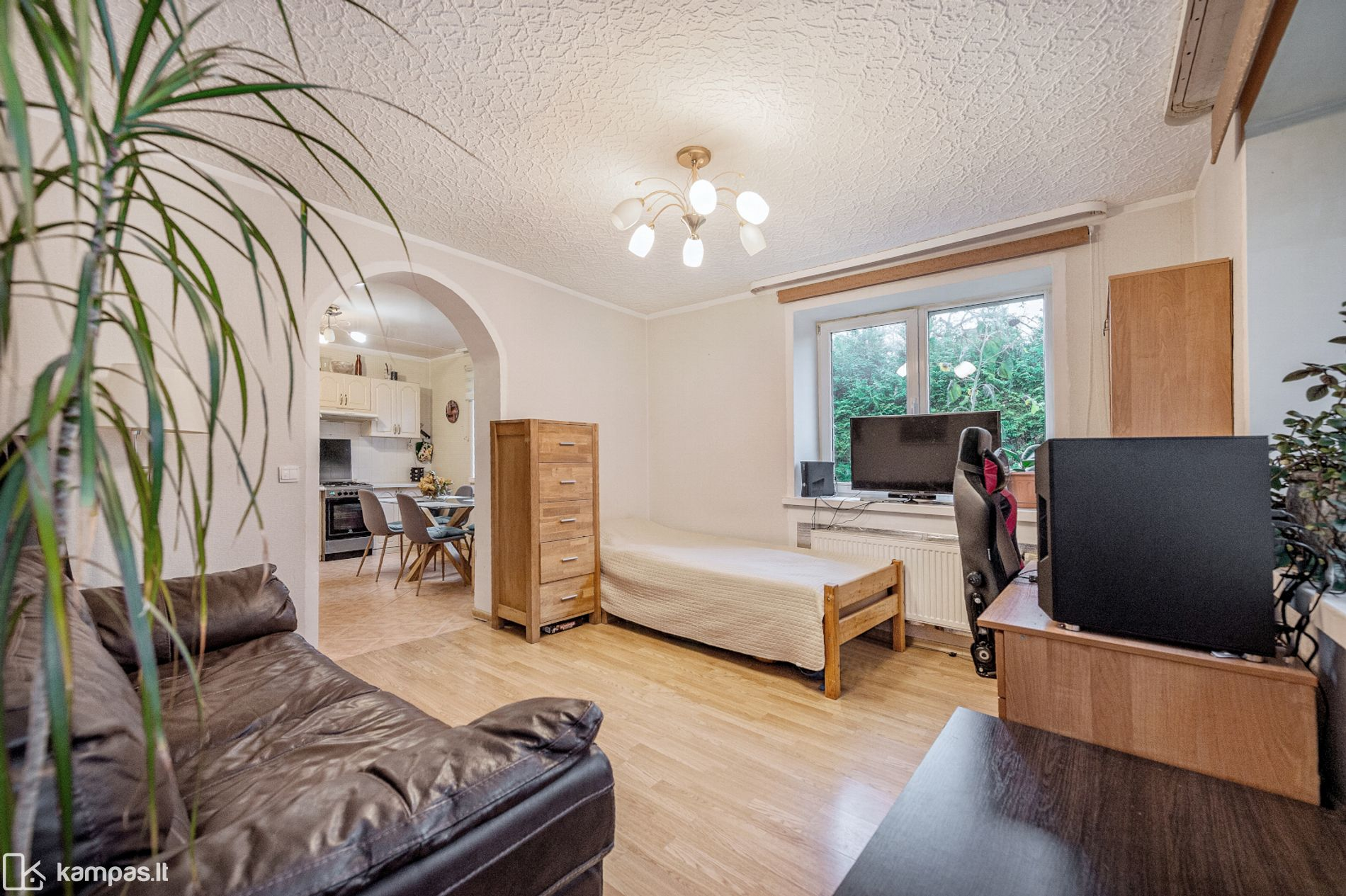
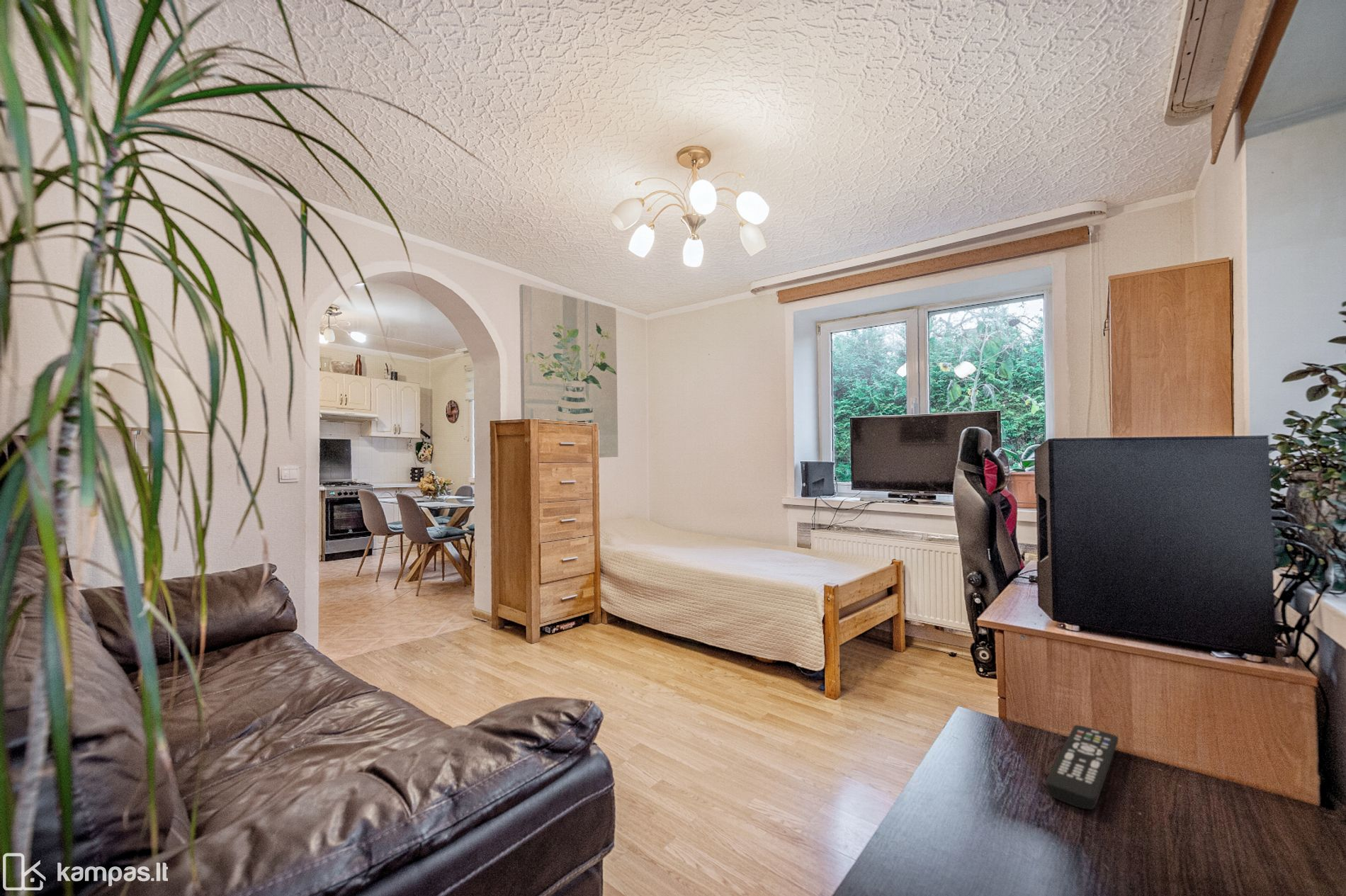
+ wall art [519,283,618,458]
+ remote control [1045,724,1119,810]
